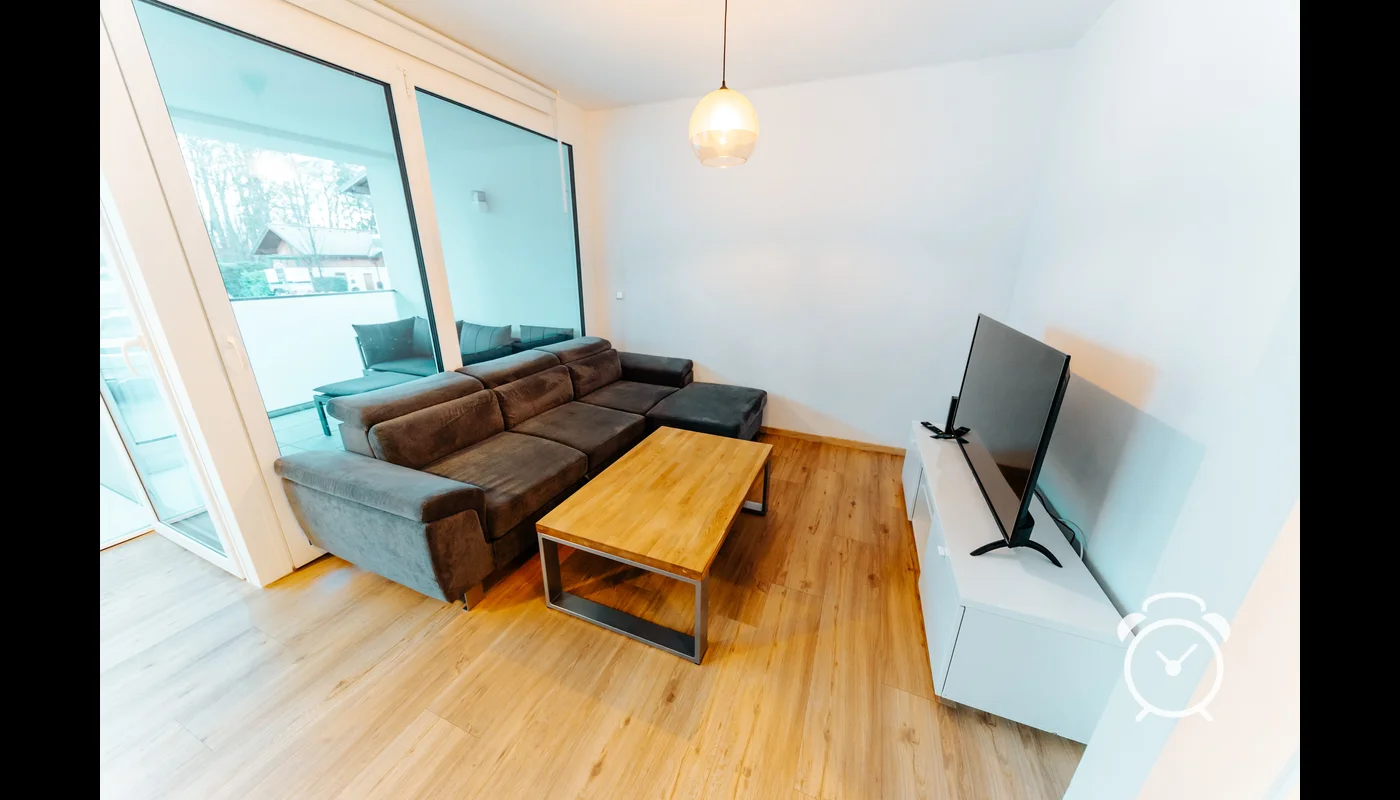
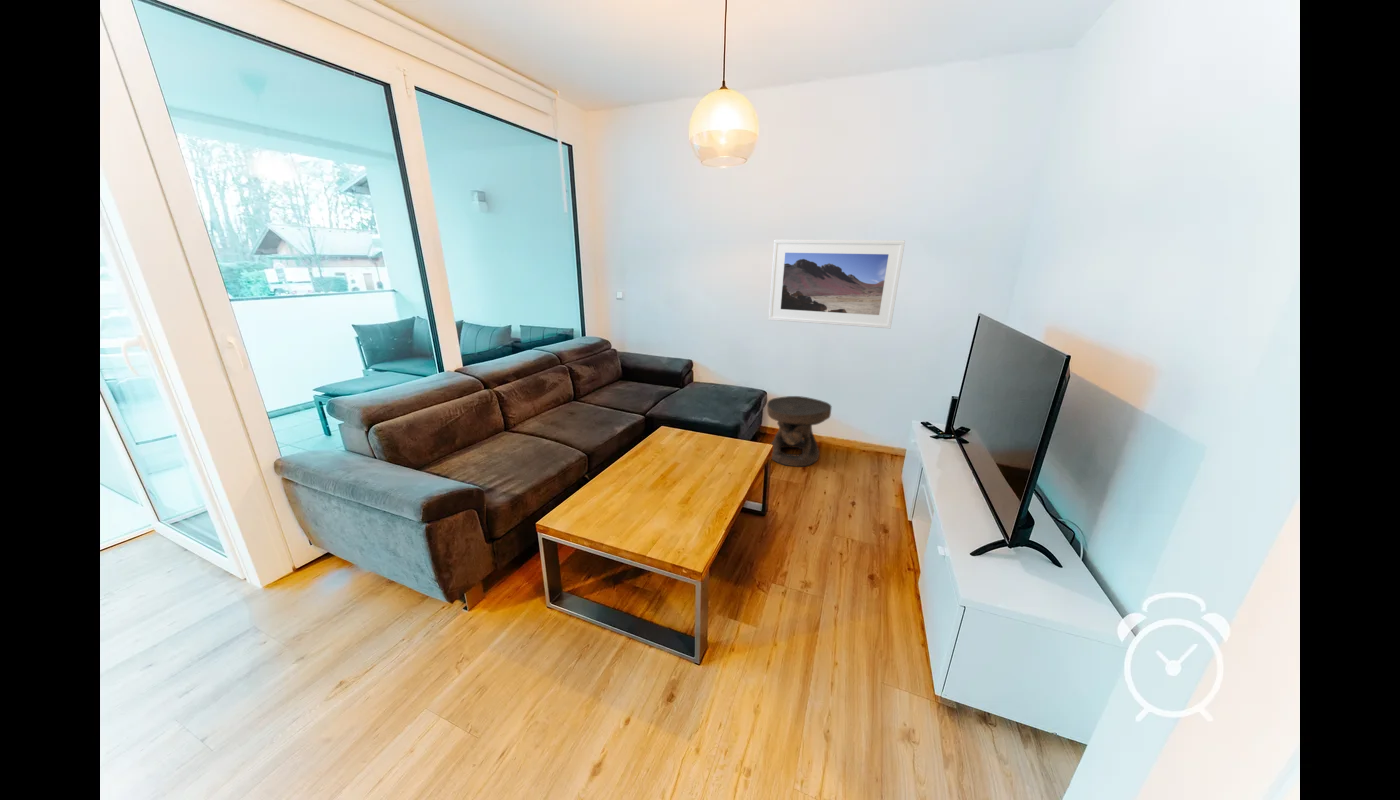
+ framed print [767,239,906,330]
+ side table [766,395,833,467]
